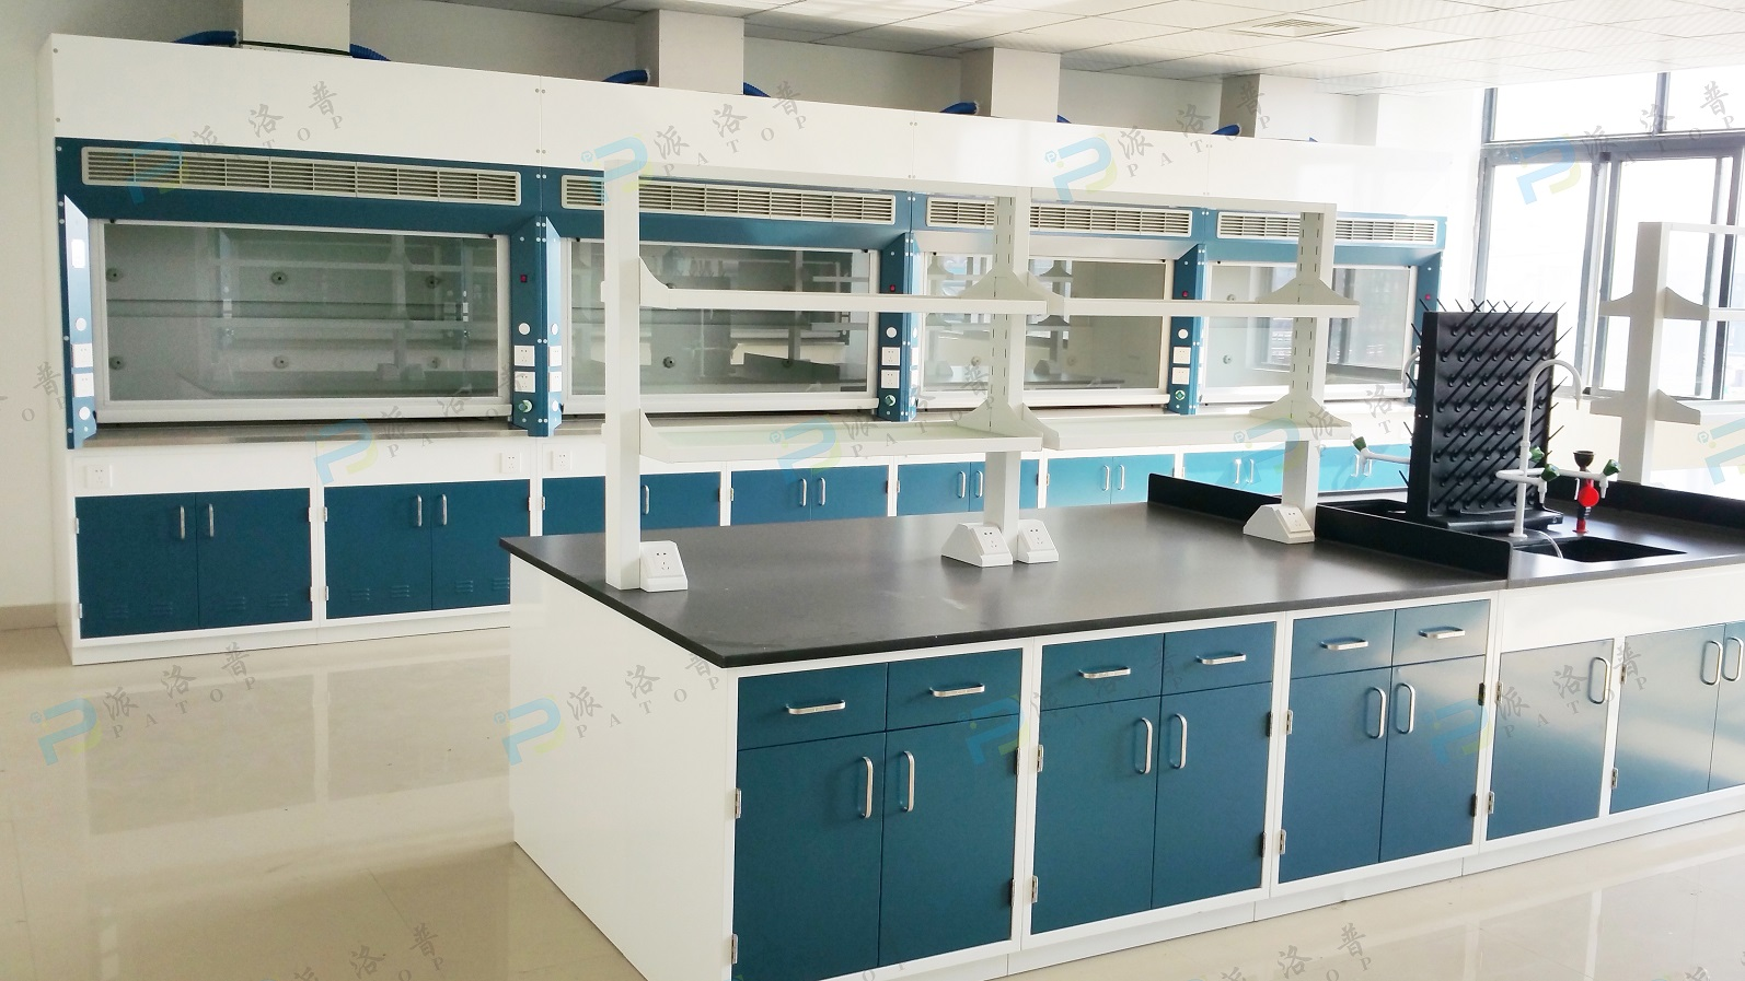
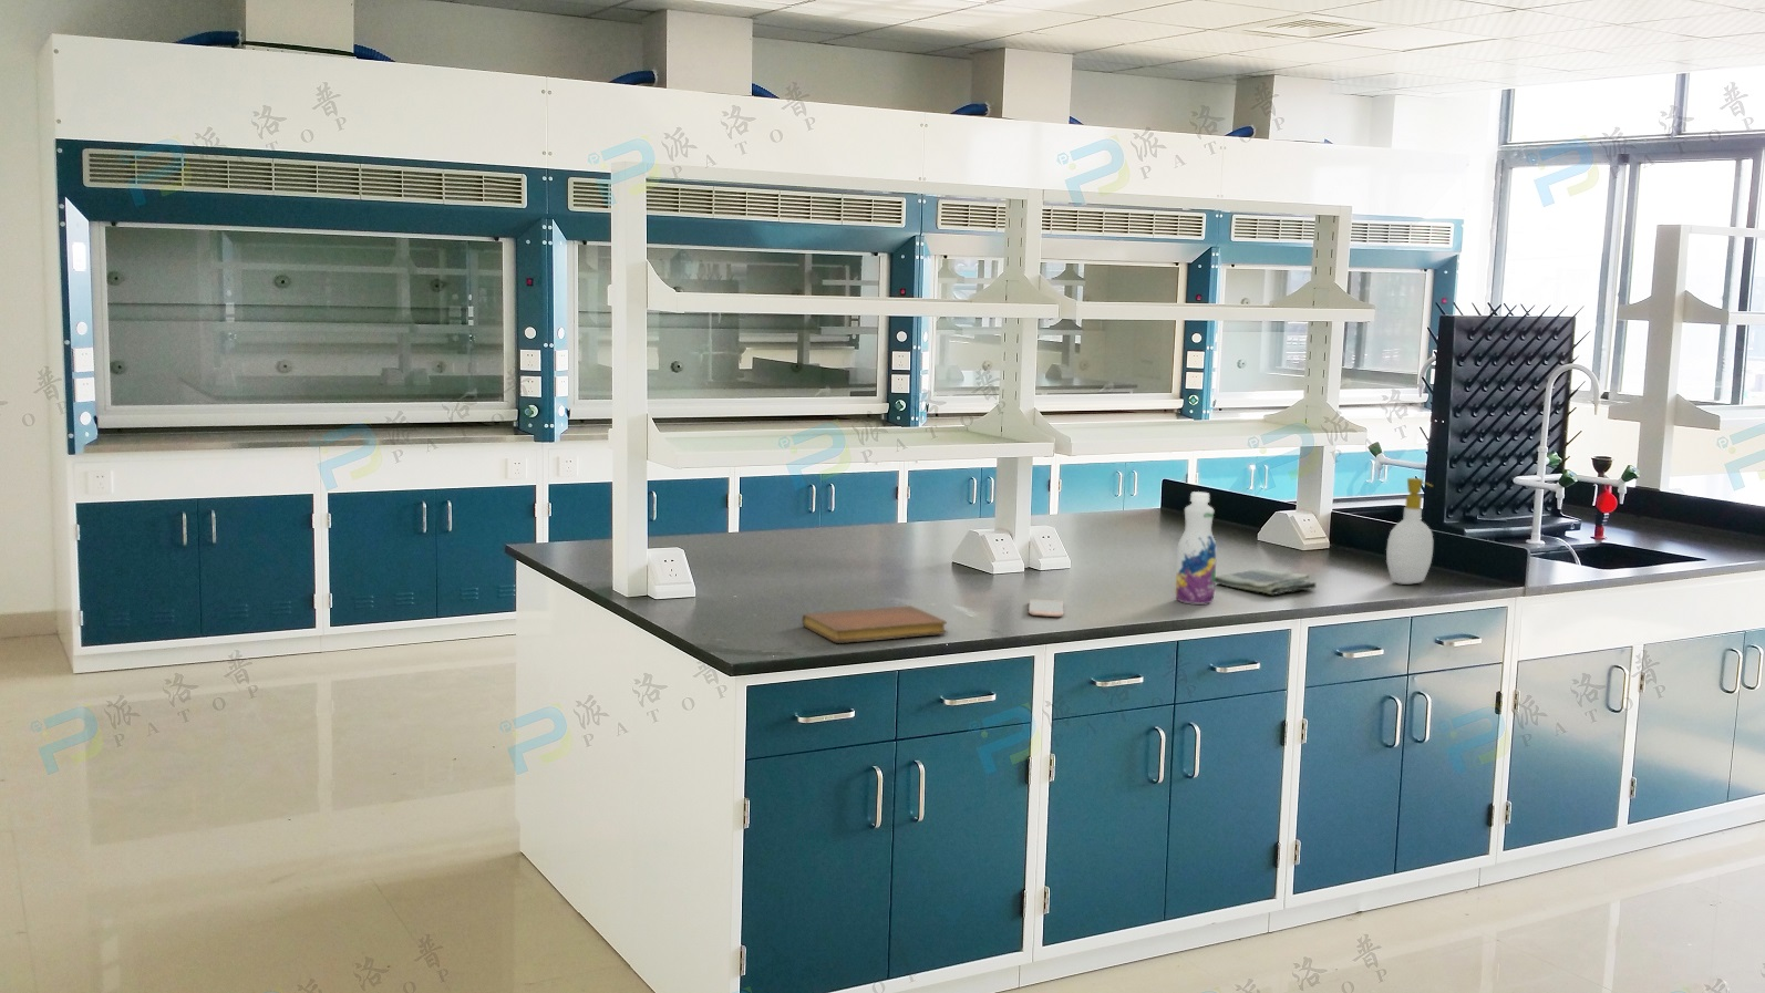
+ soap bottle [1386,478,1434,586]
+ dish towel [1215,567,1318,595]
+ notebook [800,605,948,644]
+ beverage bottle [1175,490,1218,605]
+ smartphone [1028,598,1064,617]
